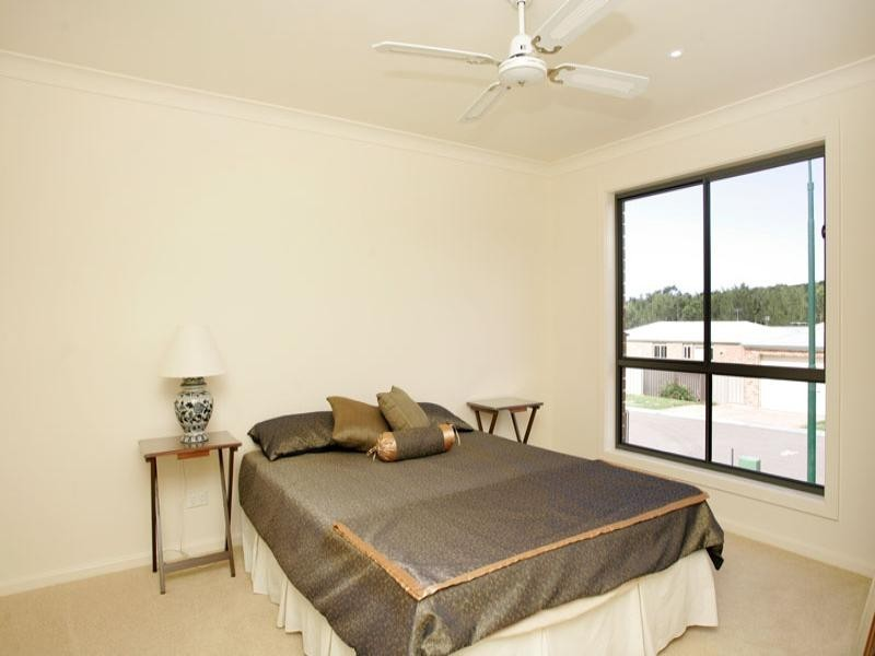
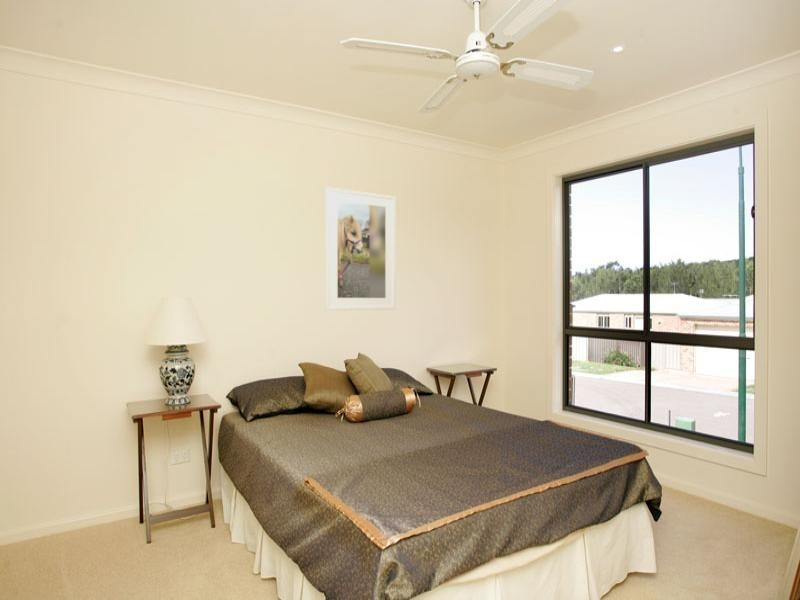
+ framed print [324,186,397,311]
